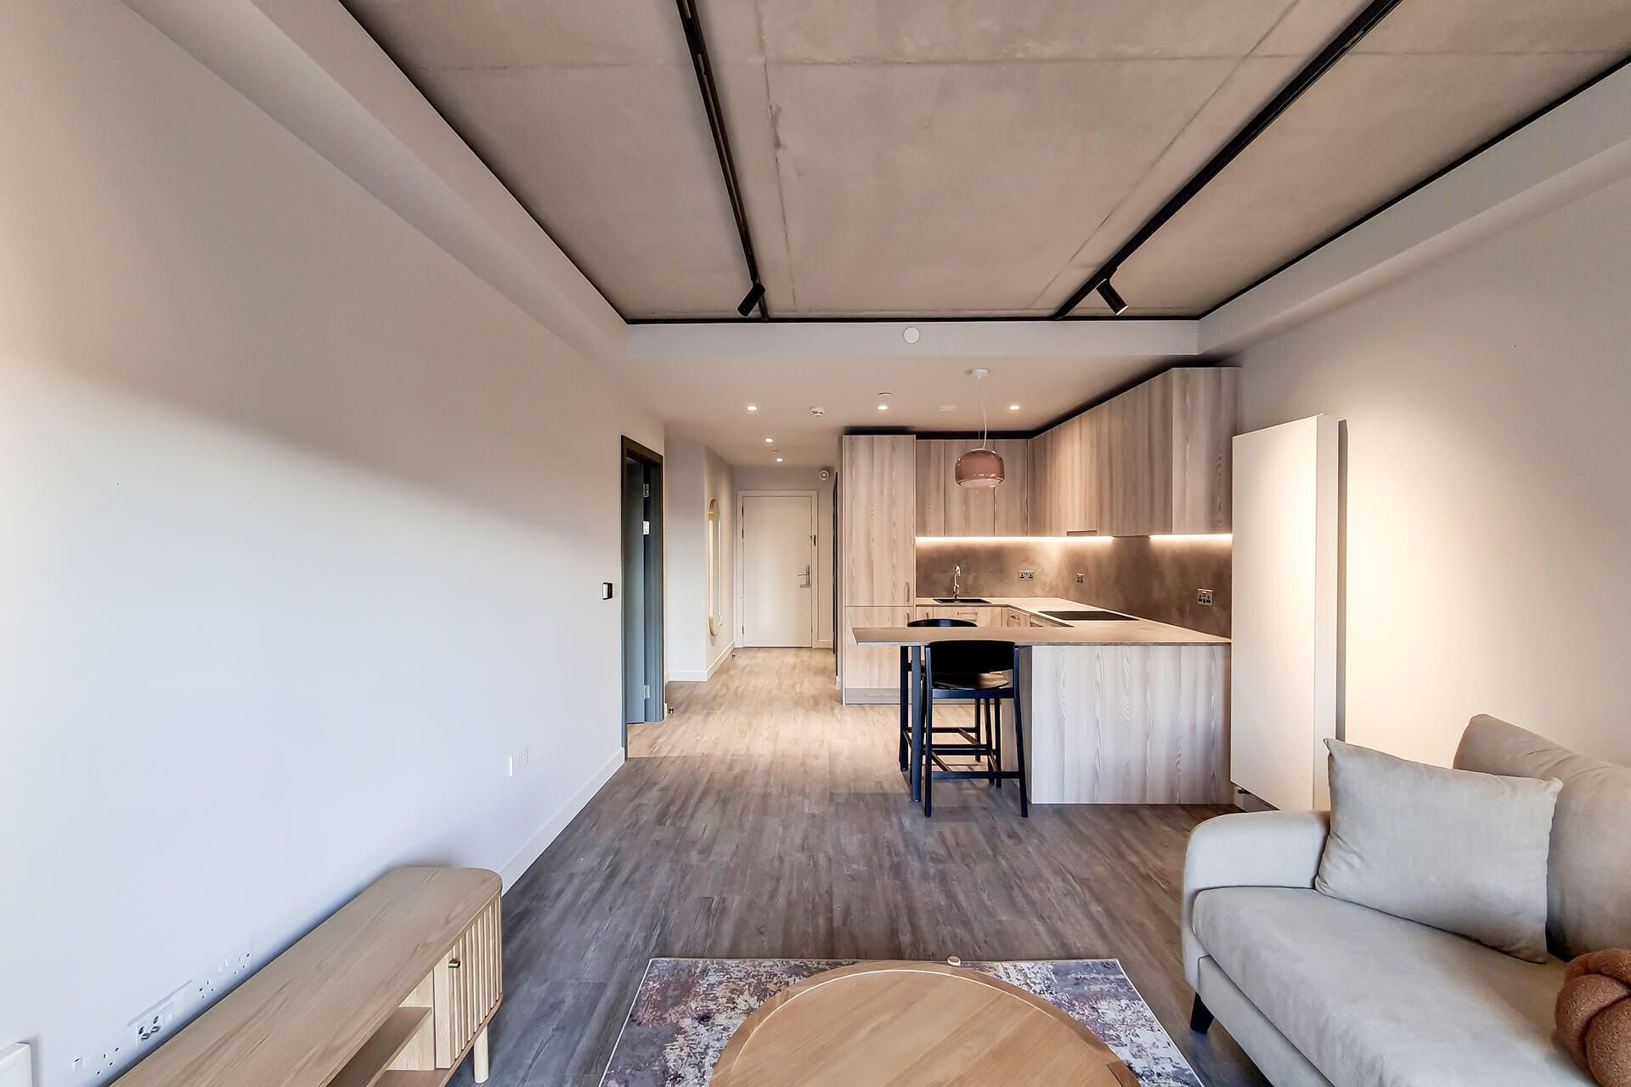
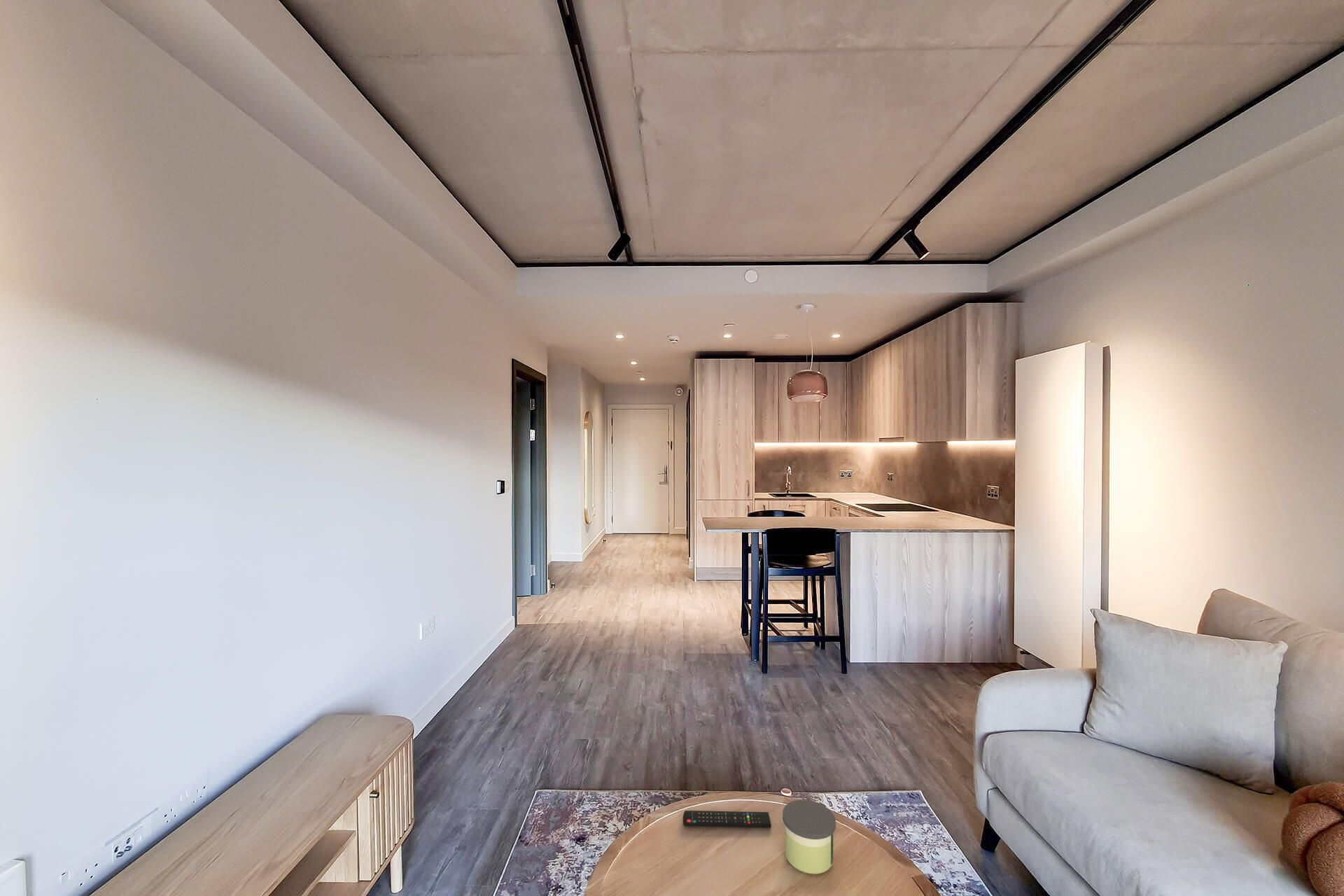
+ candle [782,799,837,875]
+ remote control [682,810,772,829]
